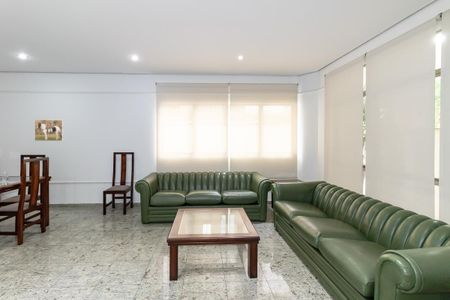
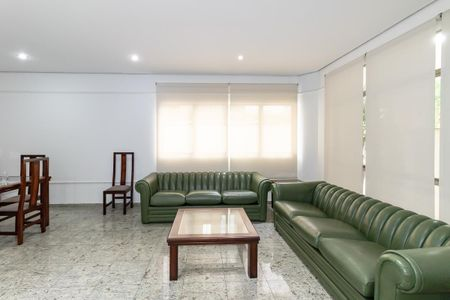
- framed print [34,118,64,142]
